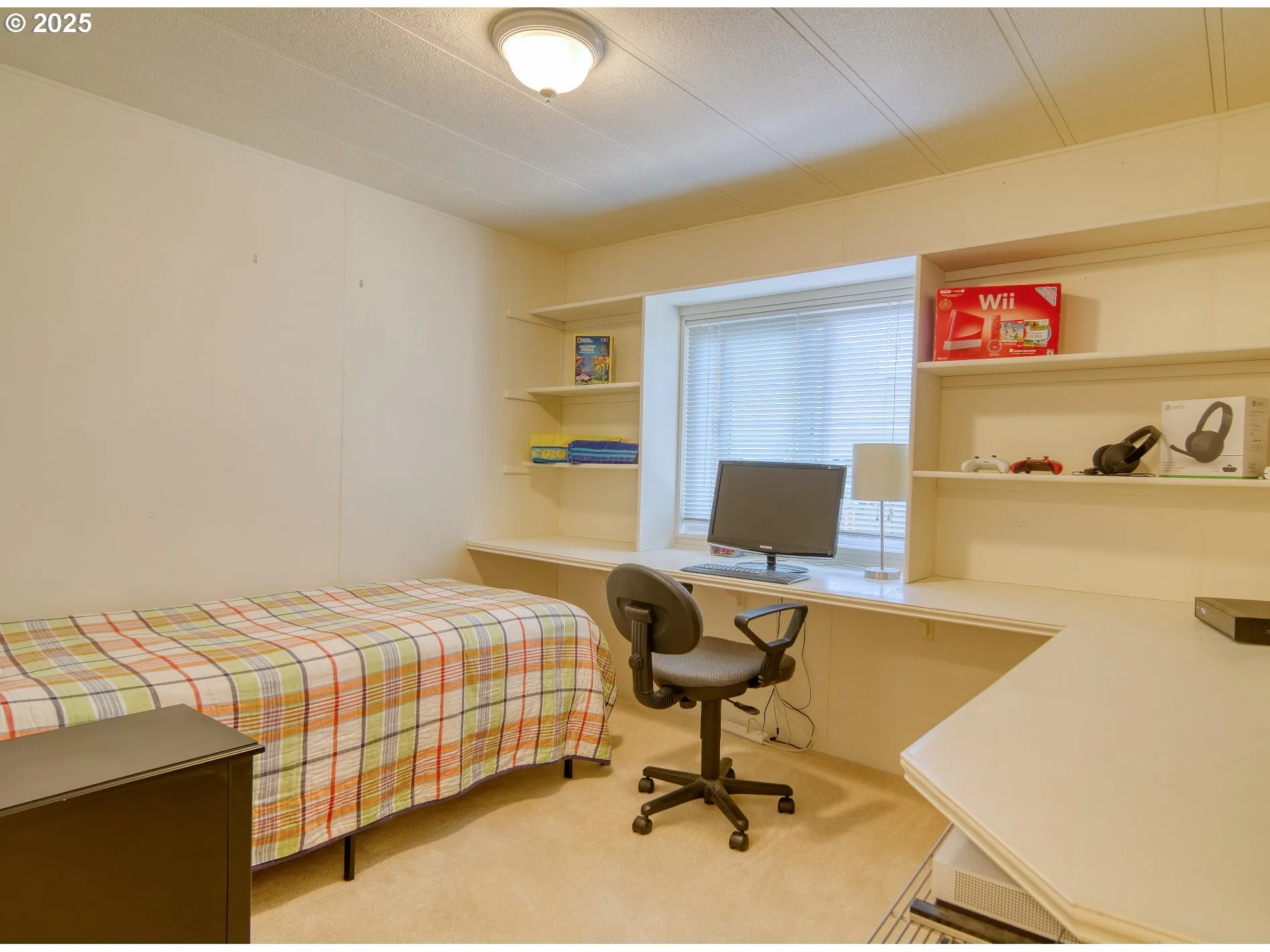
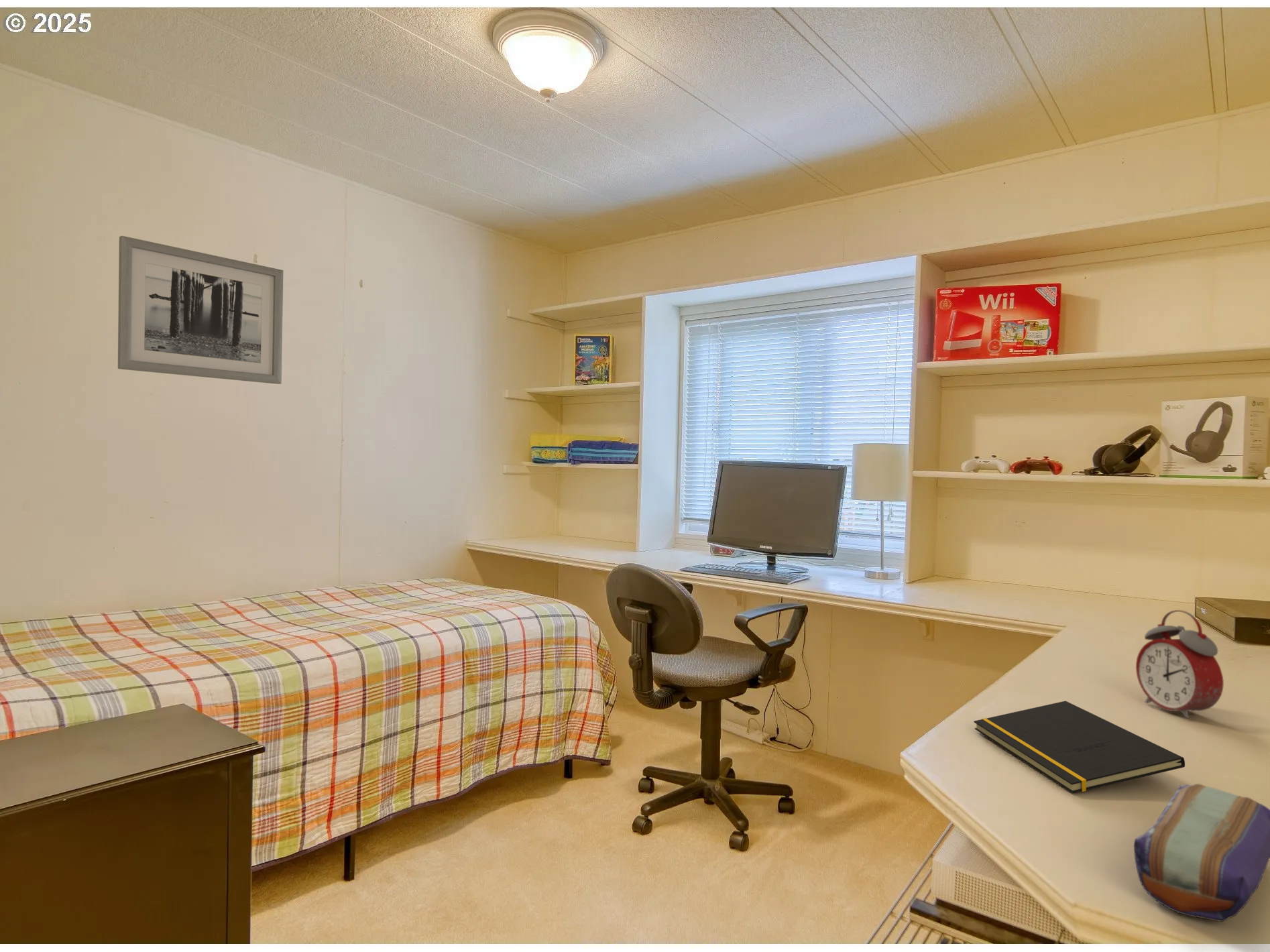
+ notepad [973,701,1186,794]
+ alarm clock [1135,609,1224,719]
+ wall art [117,235,284,385]
+ pencil case [1133,783,1270,923]
